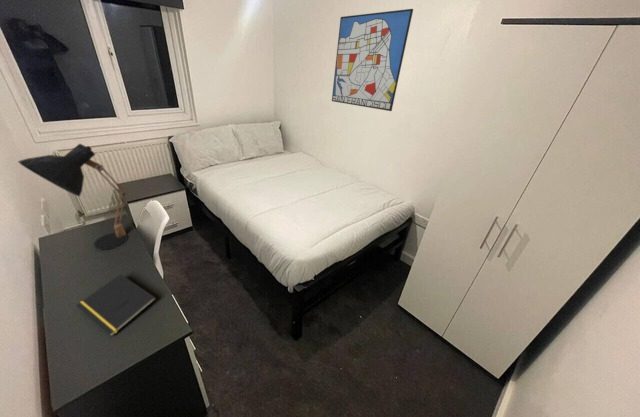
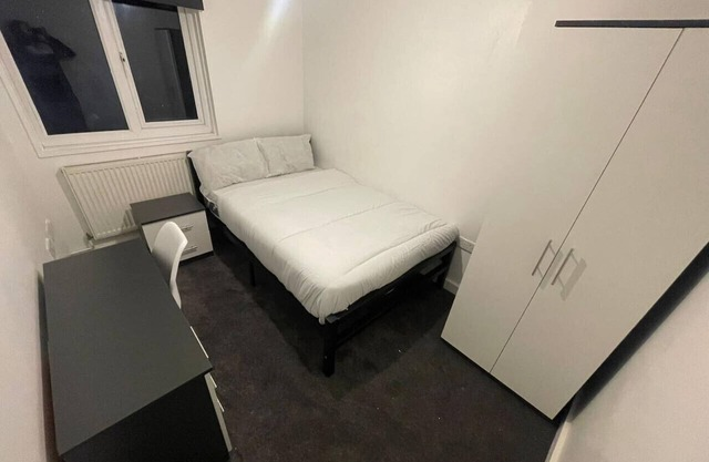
- desk lamp [17,143,129,251]
- notepad [75,273,157,337]
- wall art [331,8,414,112]
